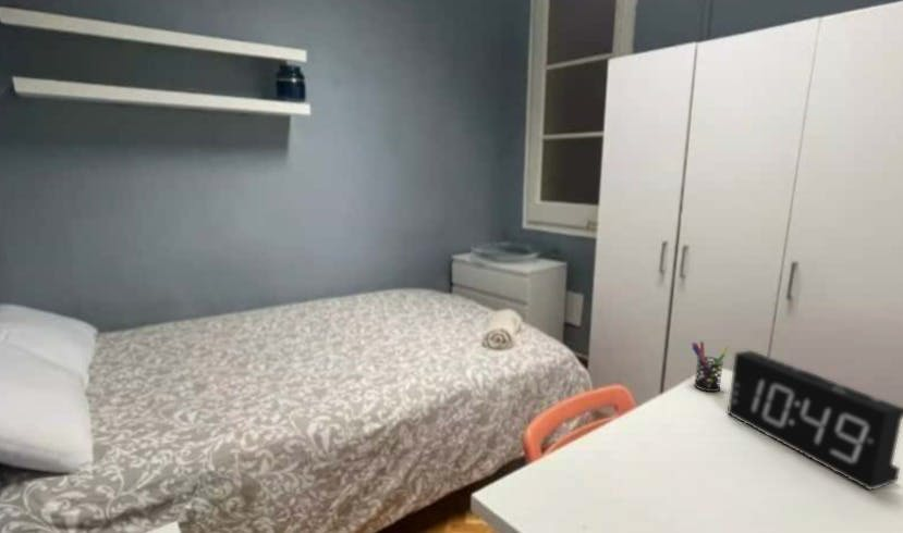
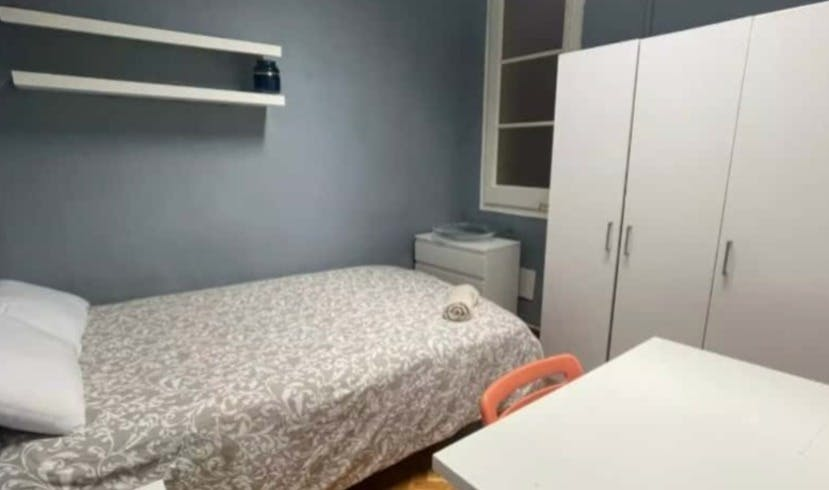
- alarm clock [727,349,903,491]
- pen holder [691,340,730,393]
